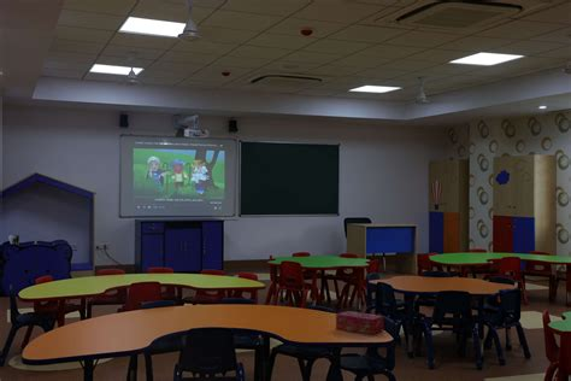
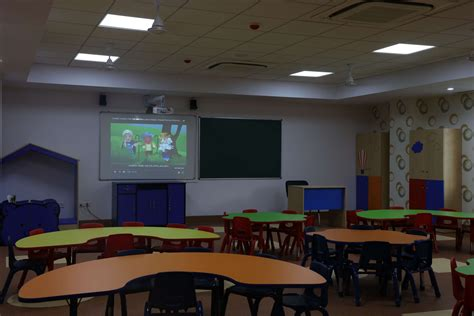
- tissue box [335,310,384,335]
